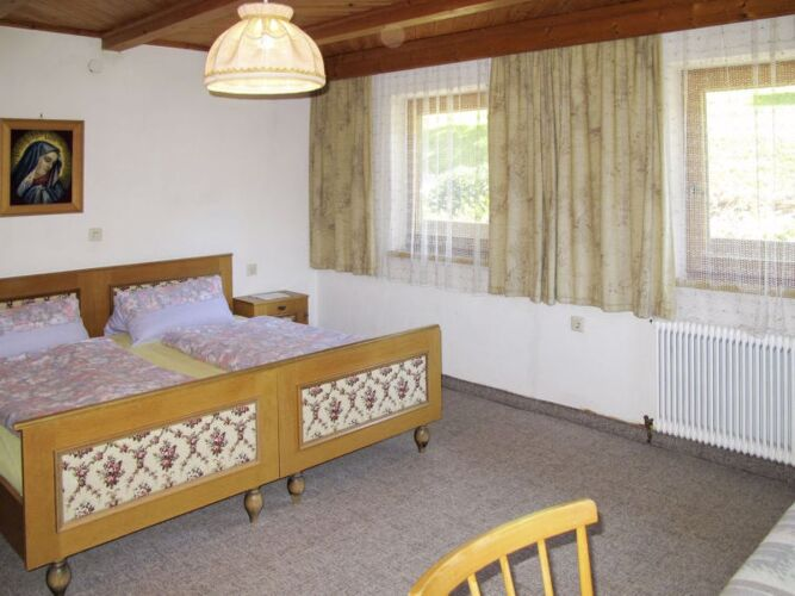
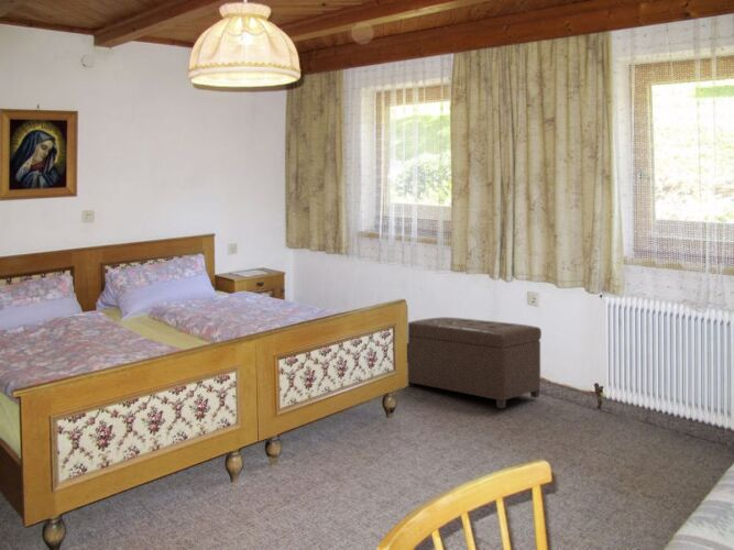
+ ottoman [406,317,543,409]
